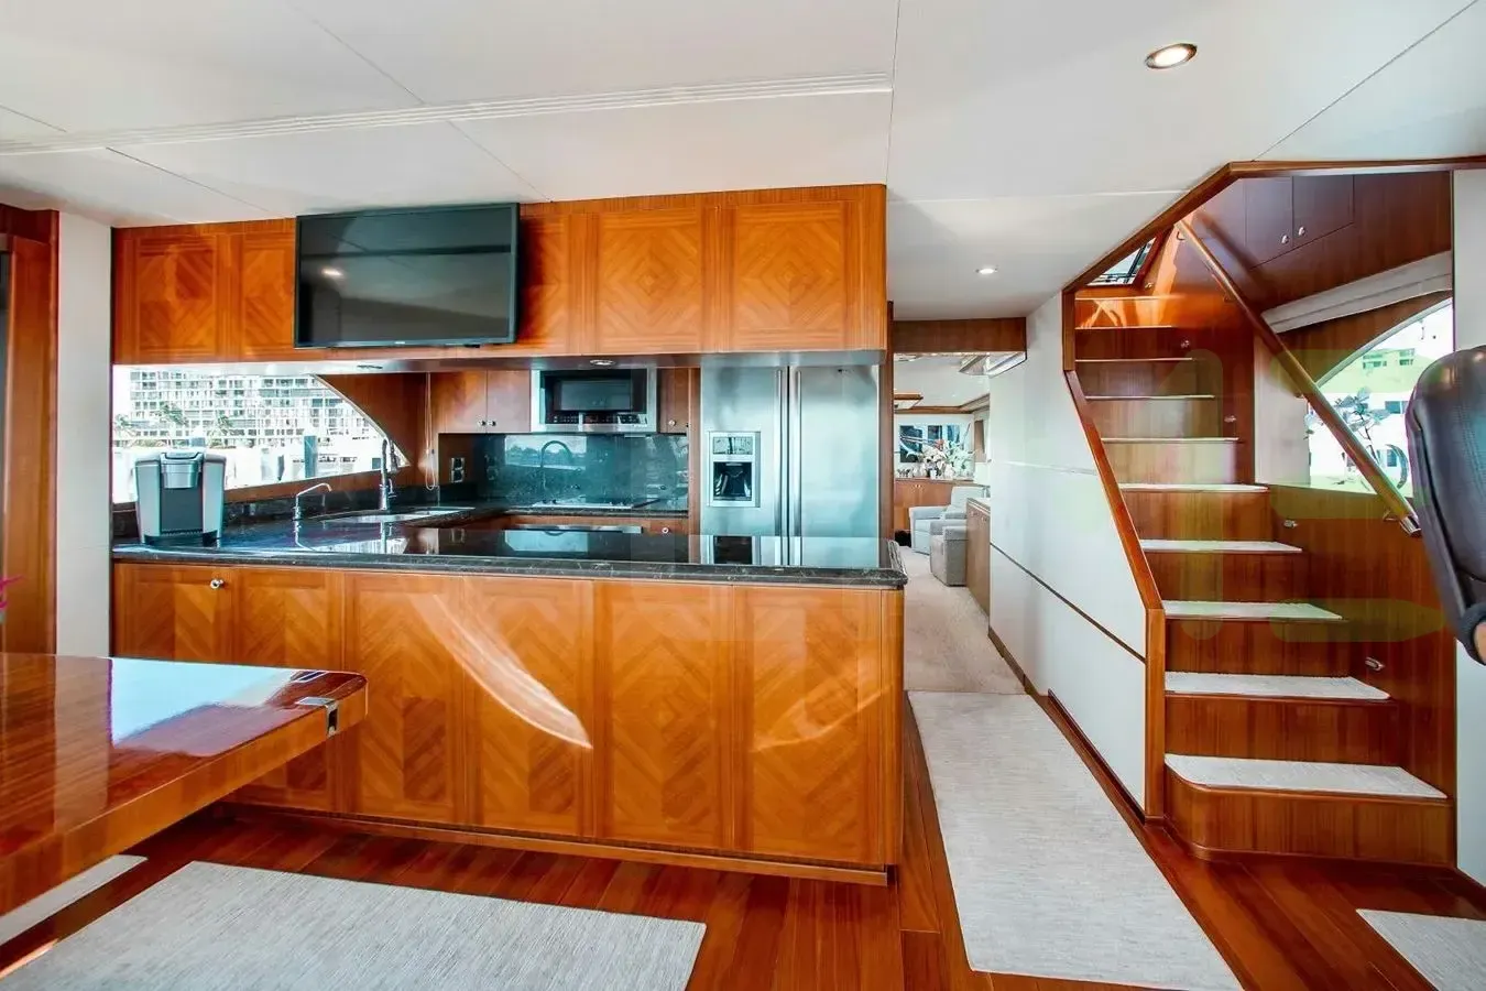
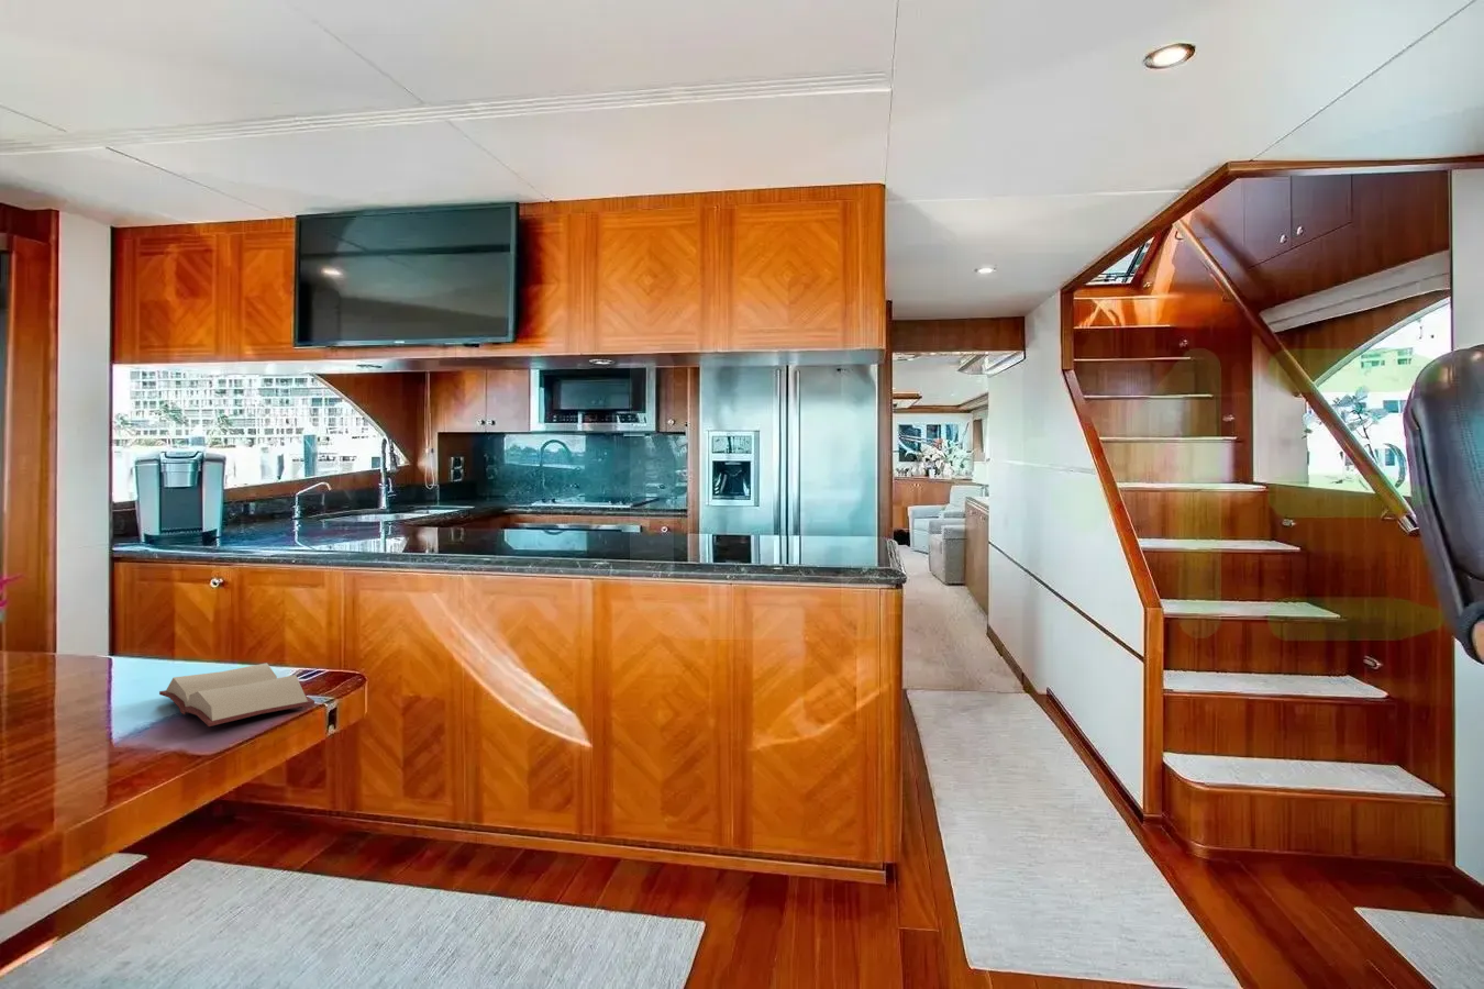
+ hardback book [158,661,316,727]
